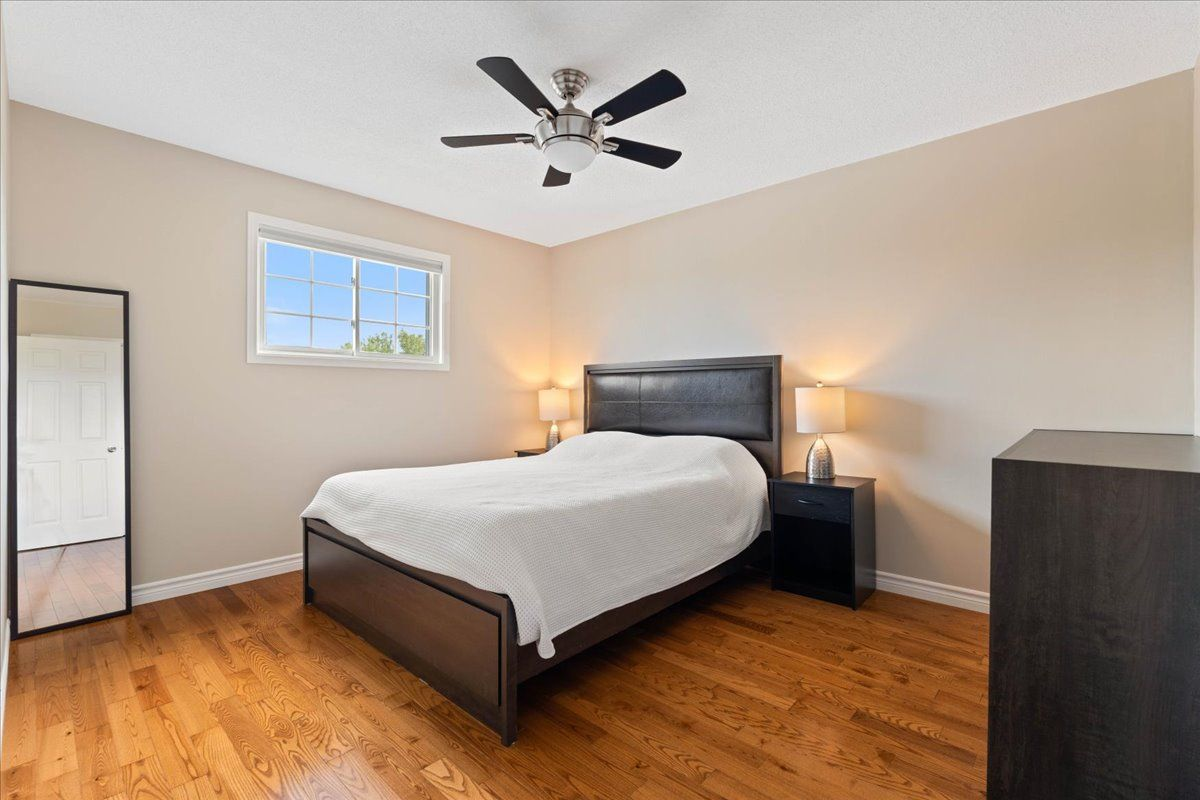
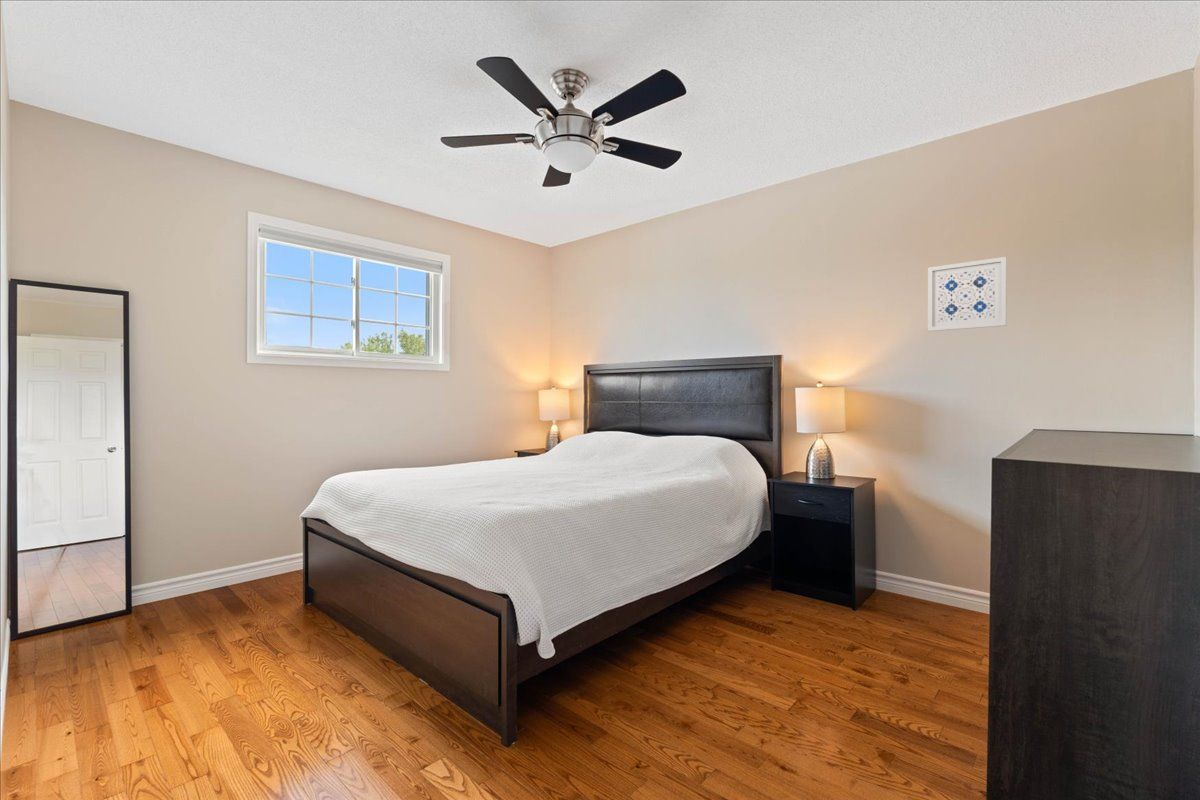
+ wall art [927,256,1008,332]
